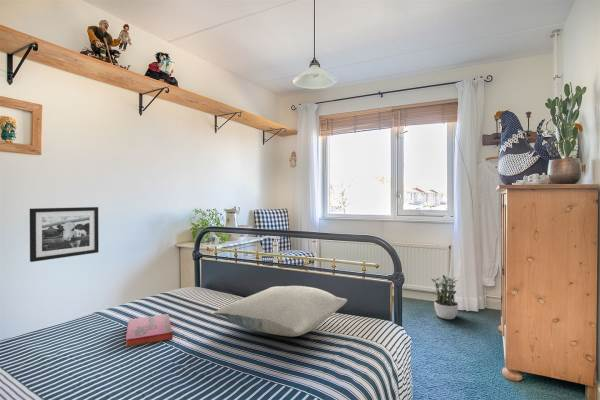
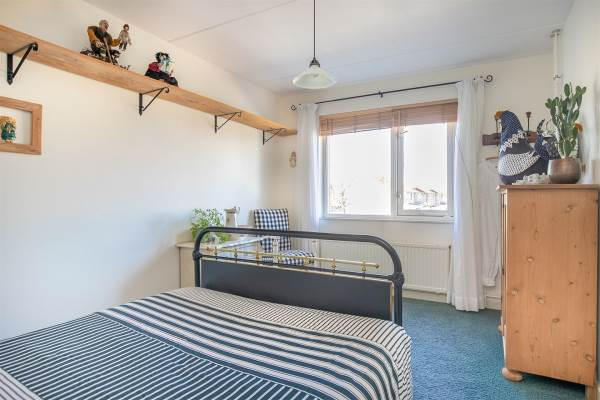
- pillow [213,285,348,337]
- picture frame [29,206,100,263]
- potted plant [431,274,459,320]
- hardback book [125,313,173,348]
